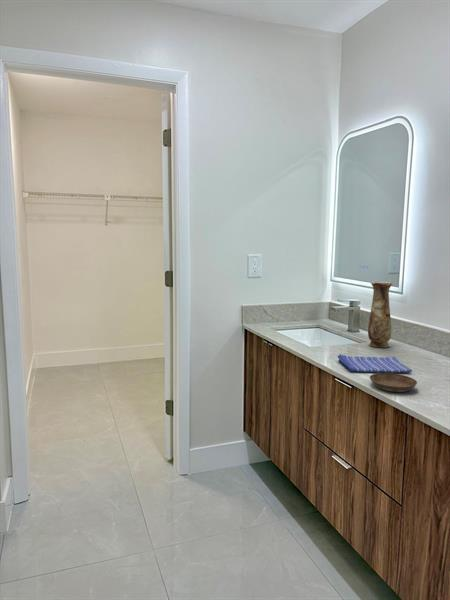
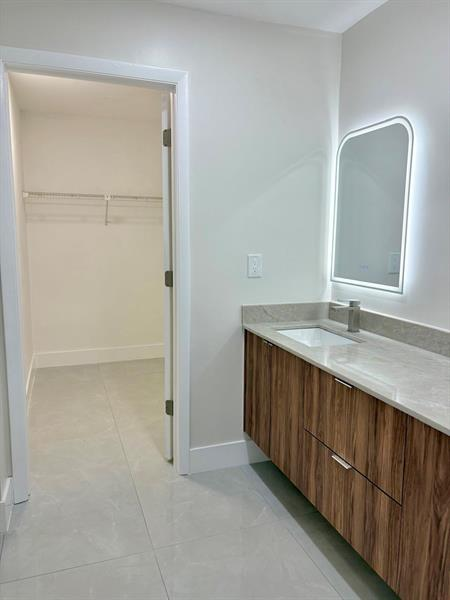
- dish towel [337,353,413,374]
- vase [367,281,393,348]
- saucer [369,372,418,393]
